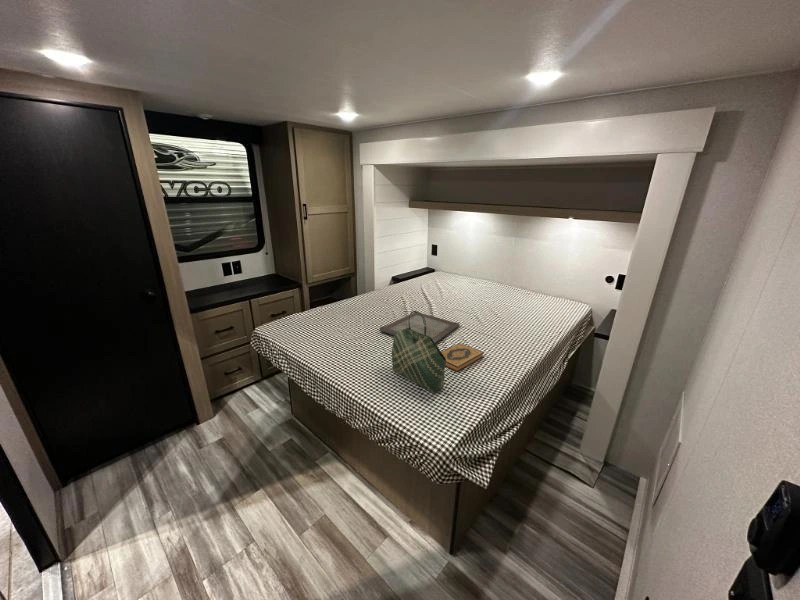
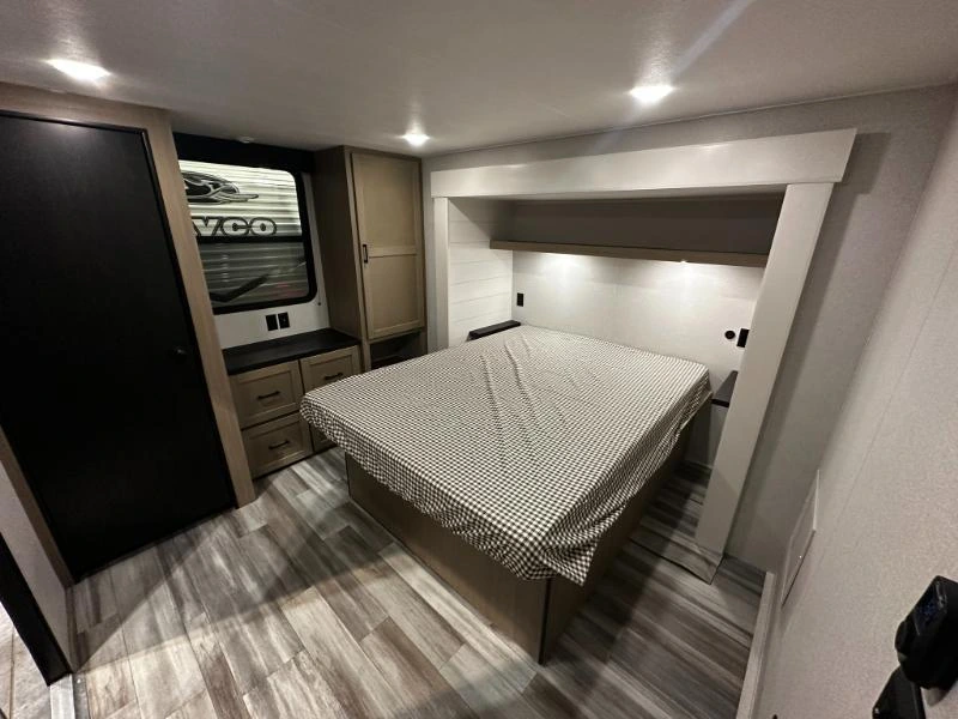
- serving tray [379,312,461,344]
- hardback book [441,342,485,373]
- tote bag [391,310,446,394]
